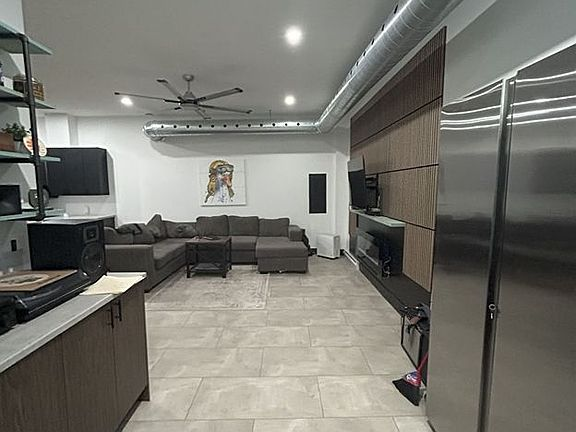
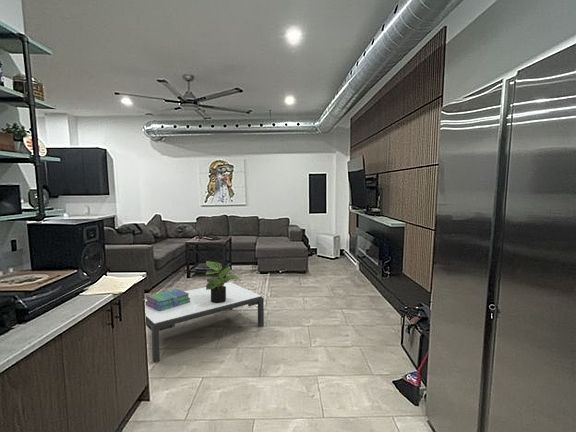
+ coffee table [144,281,265,364]
+ stack of books [145,288,191,311]
+ potted plant [204,260,241,303]
